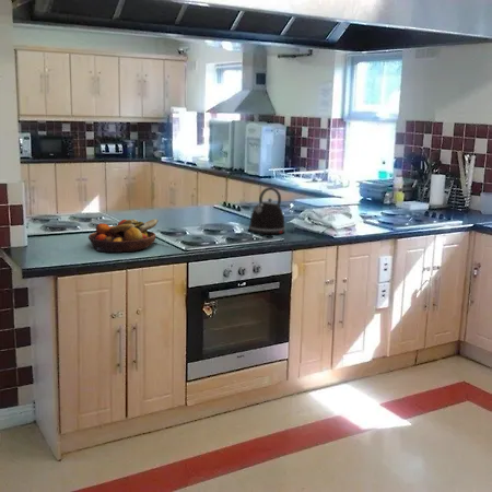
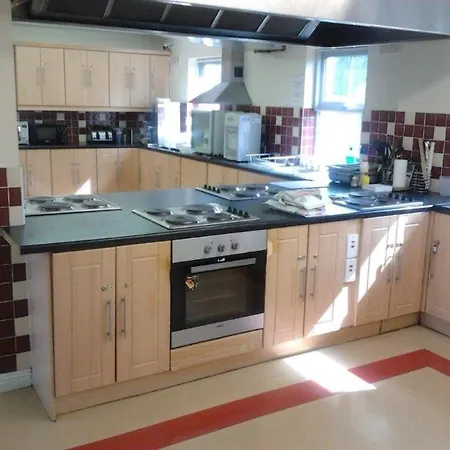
- fruit bowl [87,219,160,254]
- kettle [248,186,286,235]
